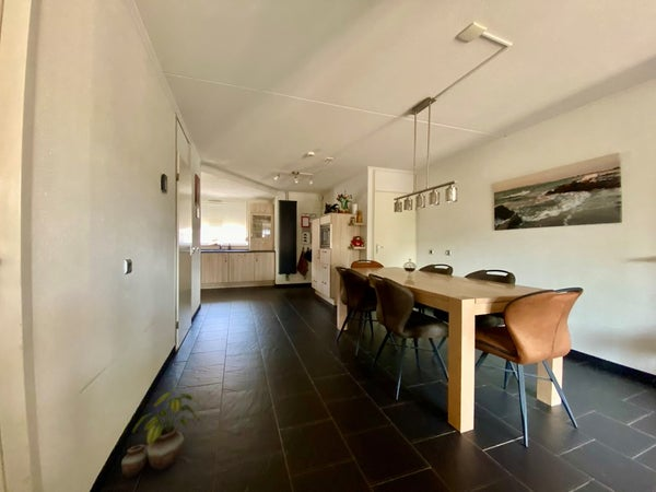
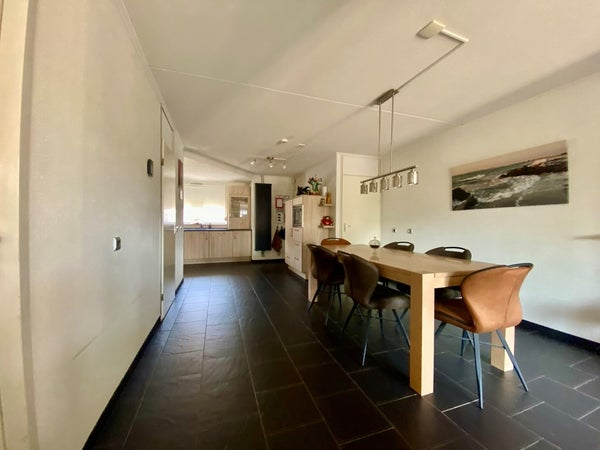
- potted plant [120,390,201,479]
